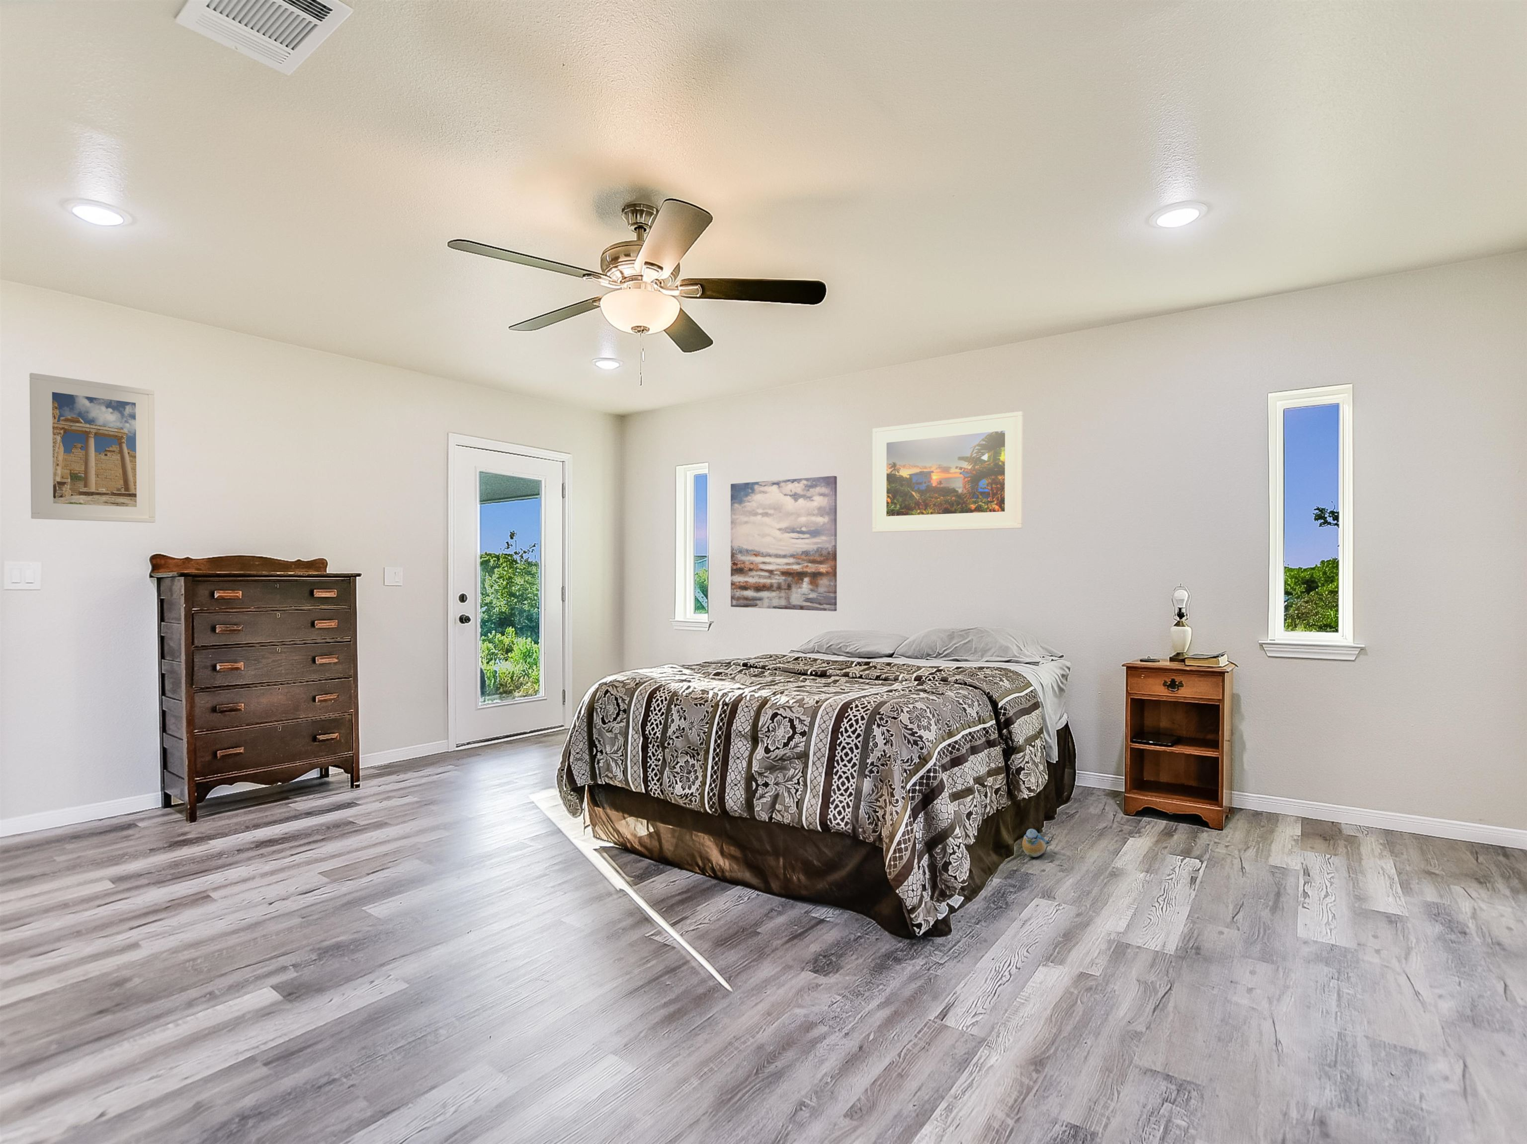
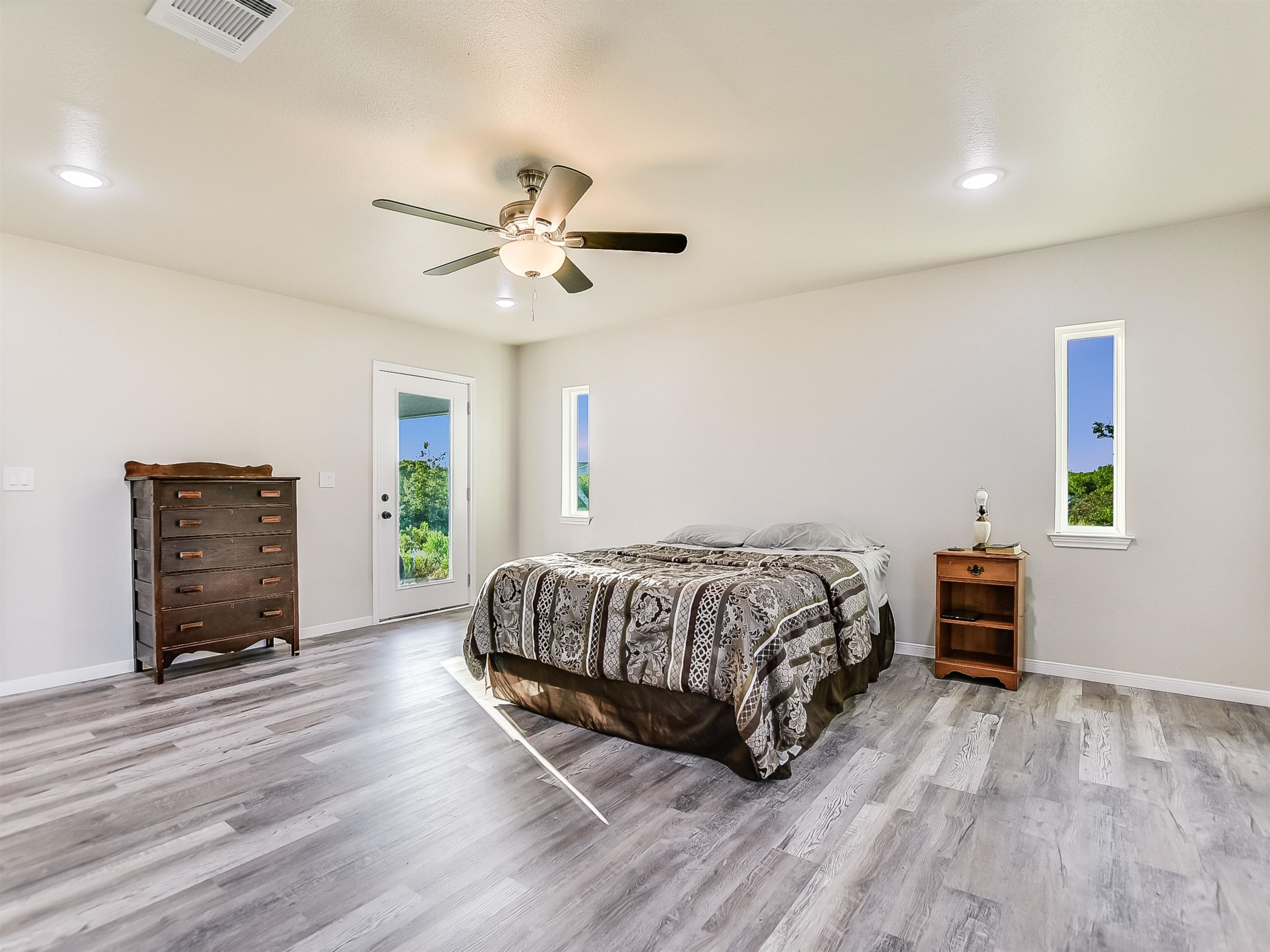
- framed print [872,411,1023,532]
- plush toy [1022,828,1053,858]
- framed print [29,373,155,524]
- wall art [730,475,838,612]
